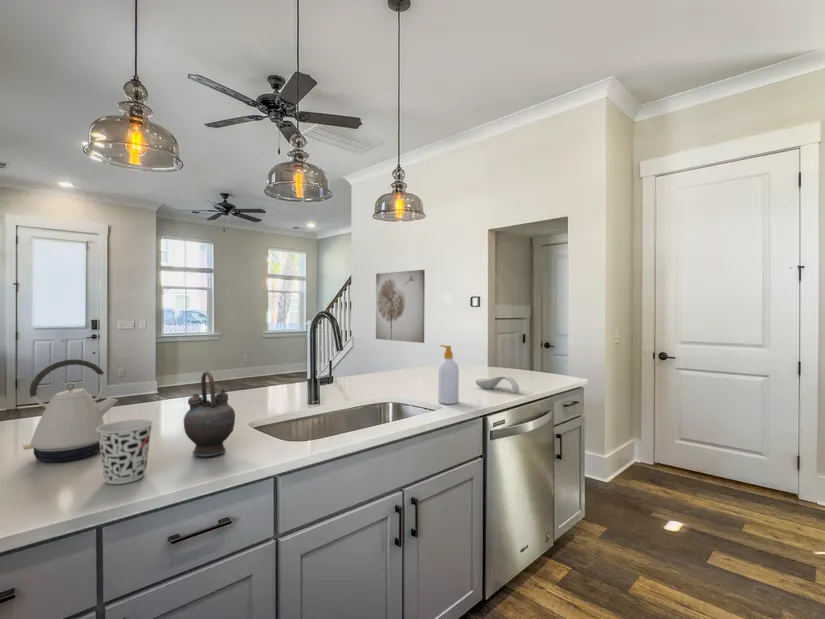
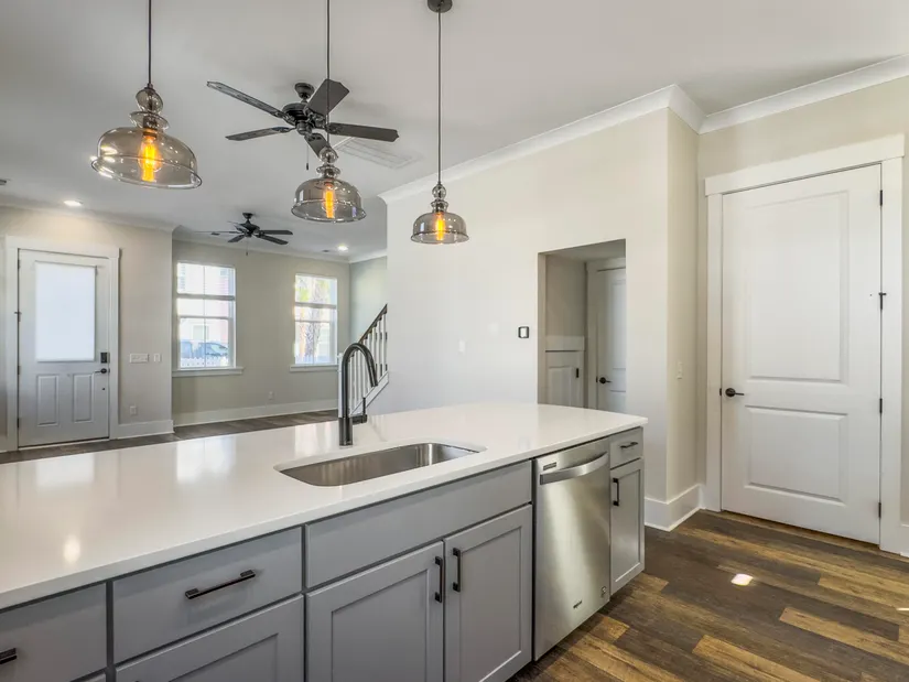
- cup [97,419,154,485]
- spoon rest [474,374,520,394]
- soap bottle [437,344,460,405]
- kettle [22,358,119,463]
- teapot [183,370,236,457]
- wall art [375,269,426,344]
